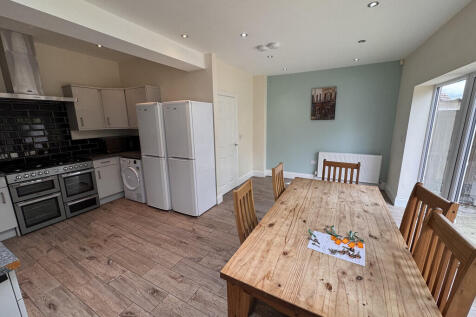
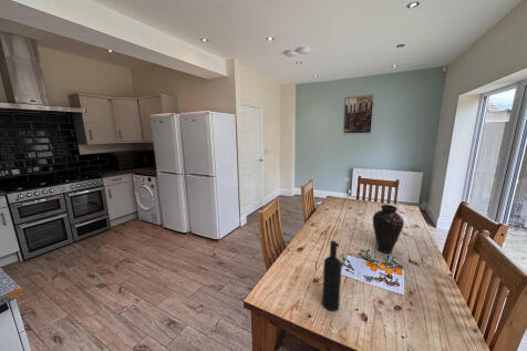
+ vase [372,204,405,255]
+ wine bottle [321,240,343,312]
